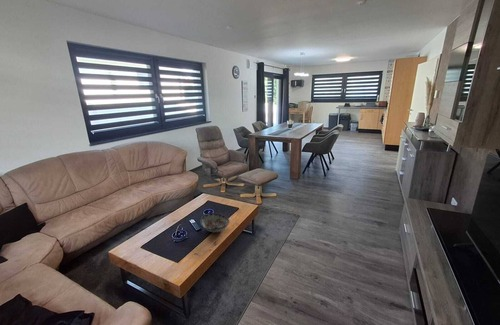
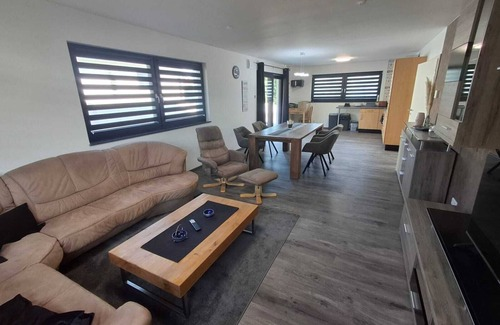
- decorative bowl [199,212,231,233]
